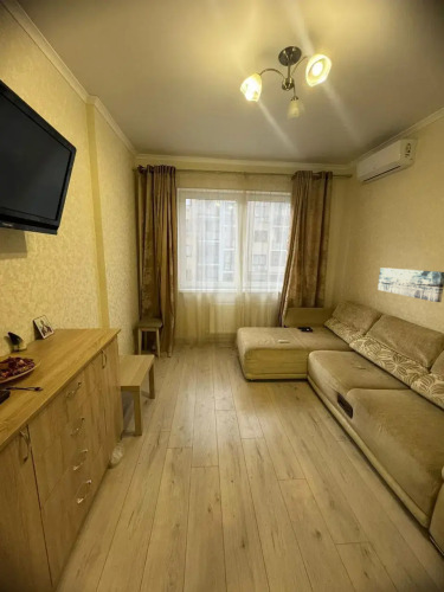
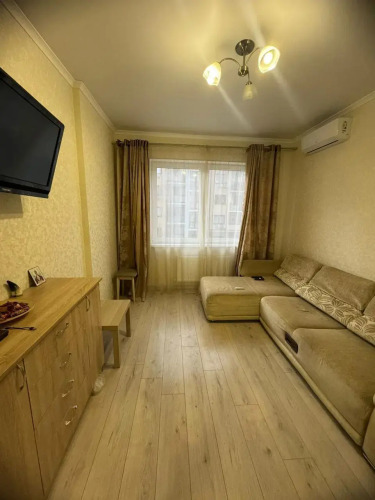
- wall art [377,266,444,303]
